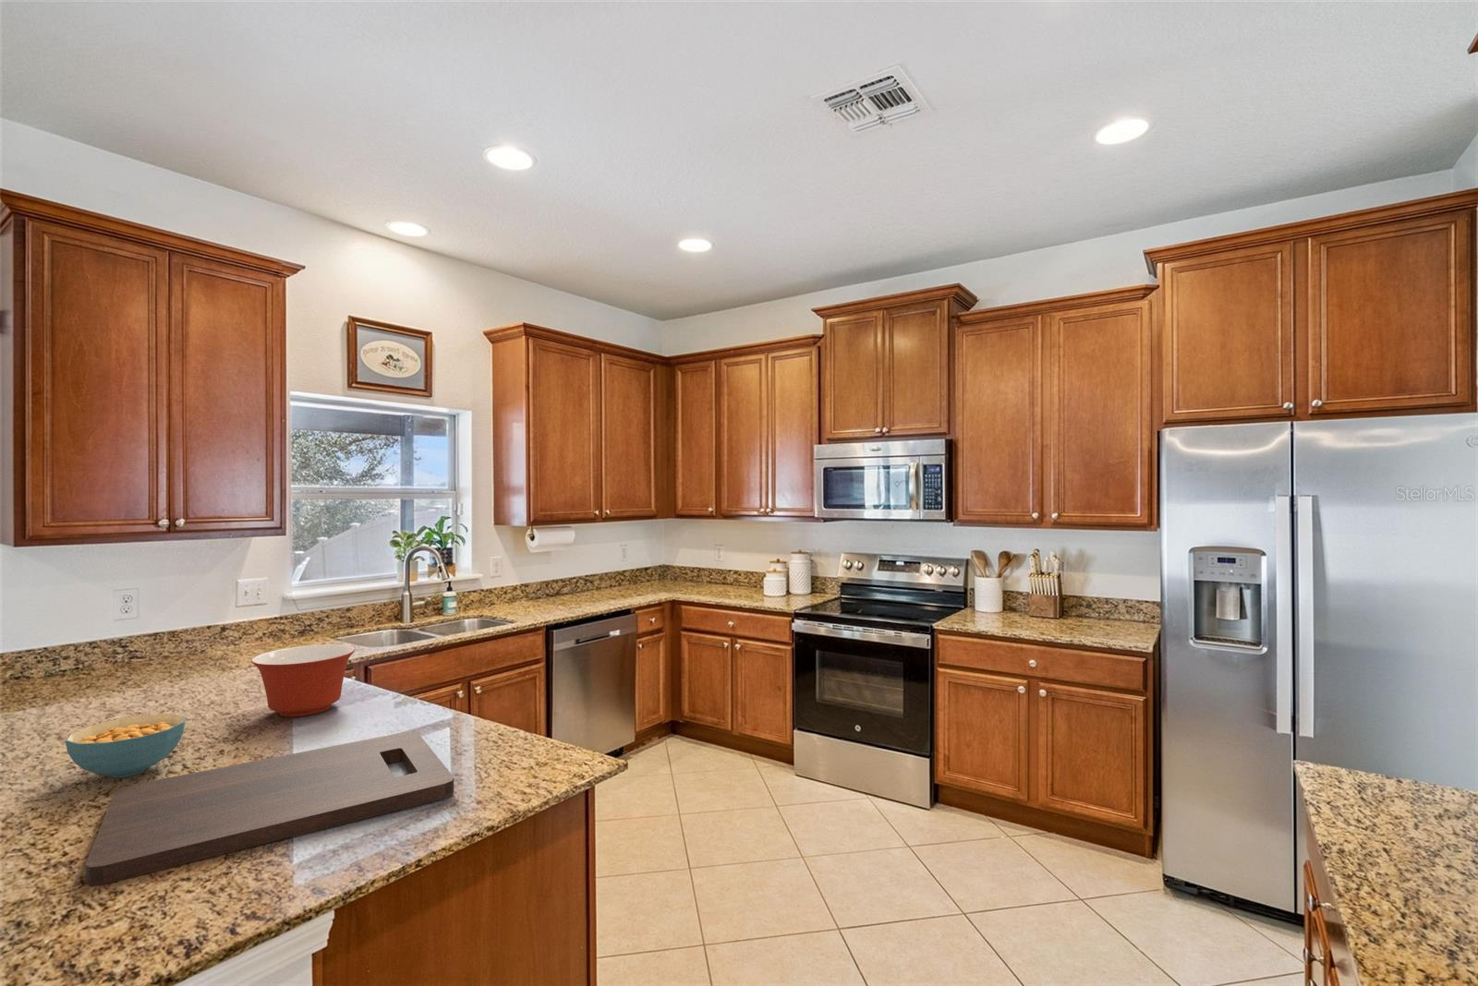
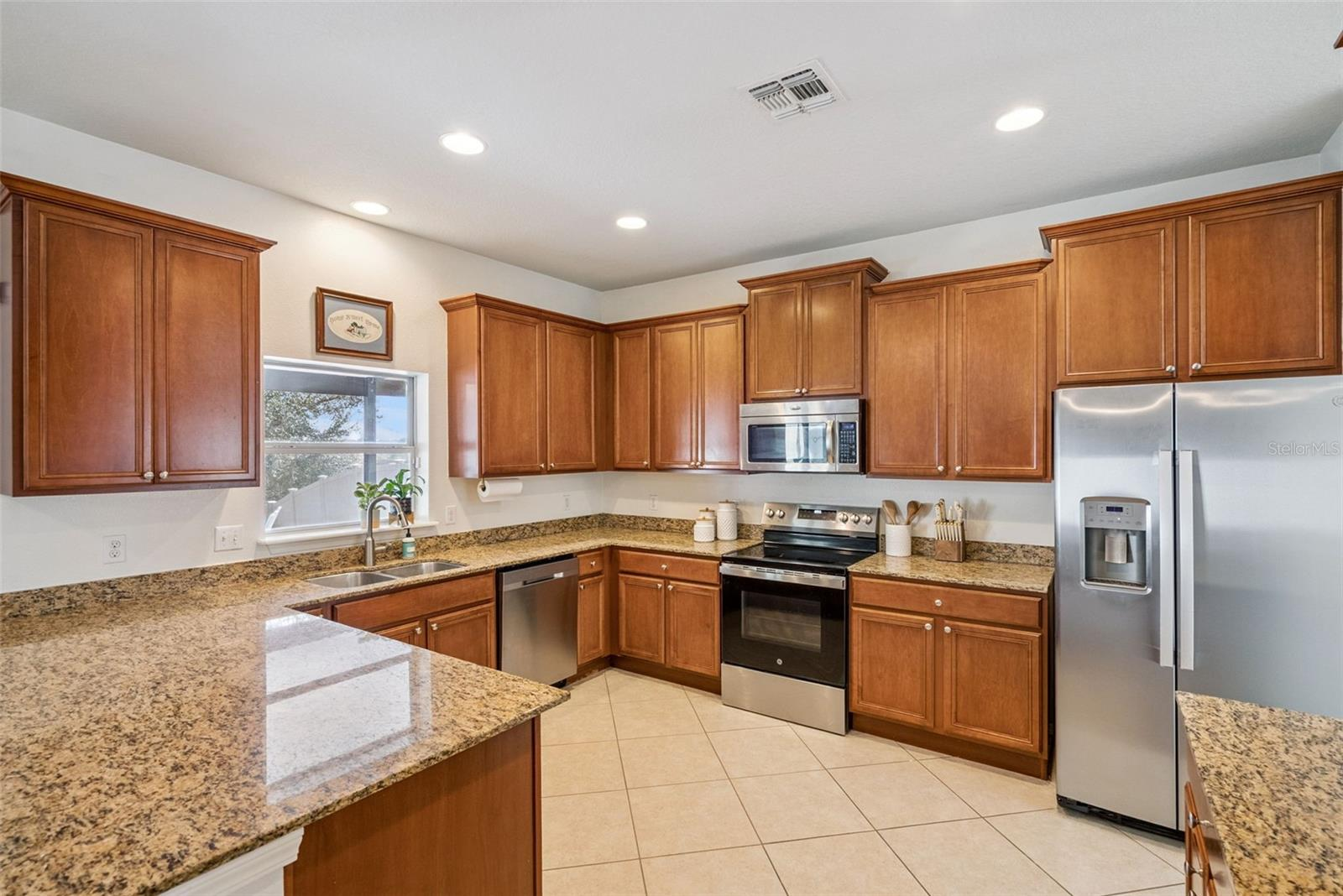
- cutting board [85,731,455,886]
- cereal bowl [65,713,187,778]
- mixing bowl [250,644,357,717]
